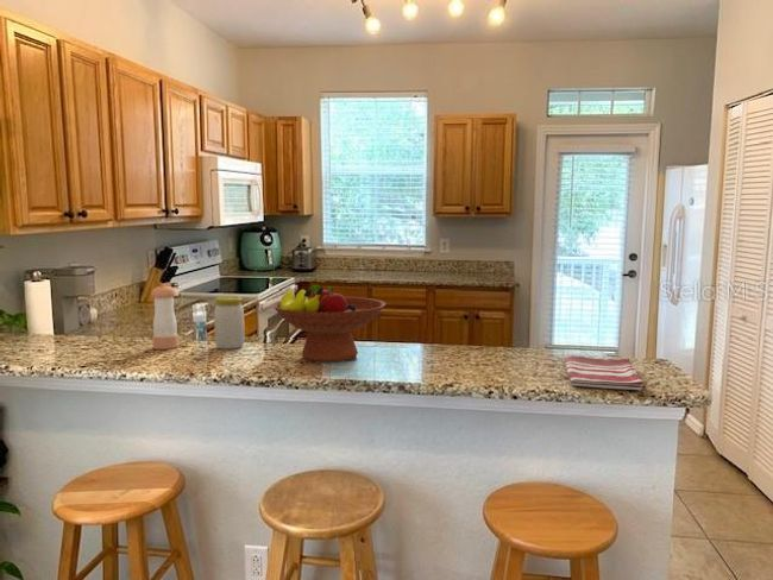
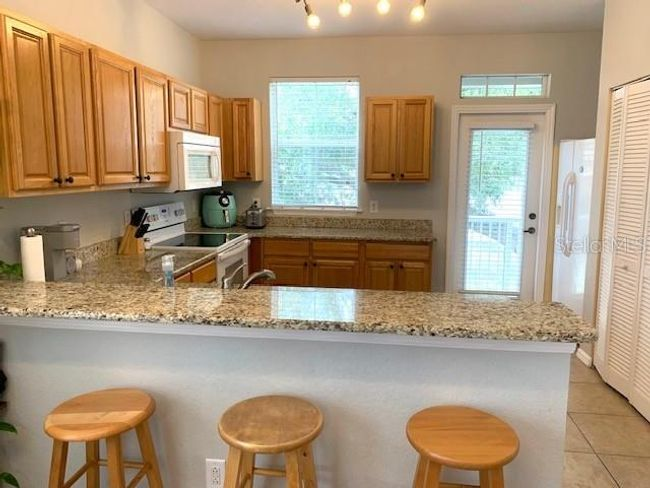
- fruit bowl [271,284,386,363]
- dish towel [564,355,645,392]
- jar [213,295,246,351]
- pepper shaker [150,283,180,351]
